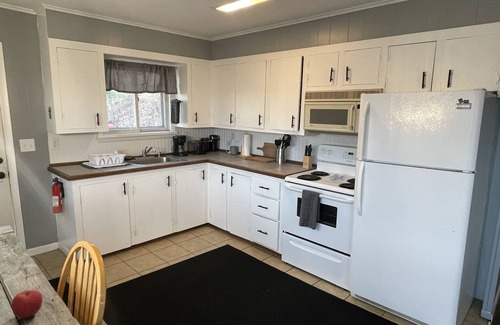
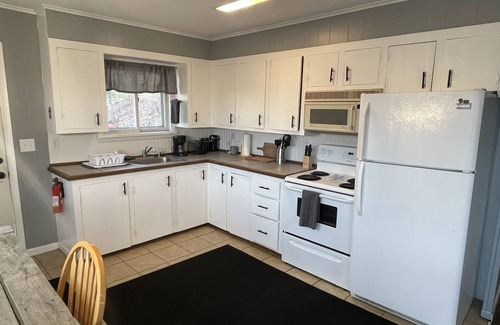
- fruit [11,289,43,319]
